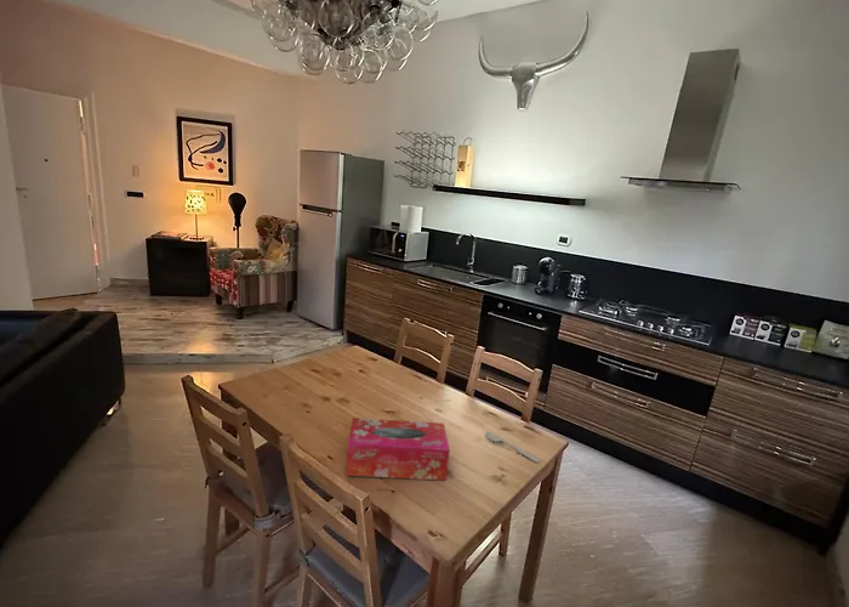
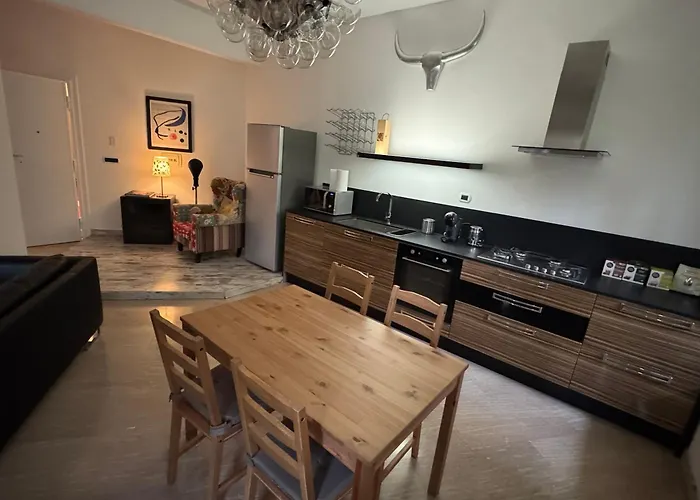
- tissue box [344,416,451,482]
- spoon [484,431,541,463]
